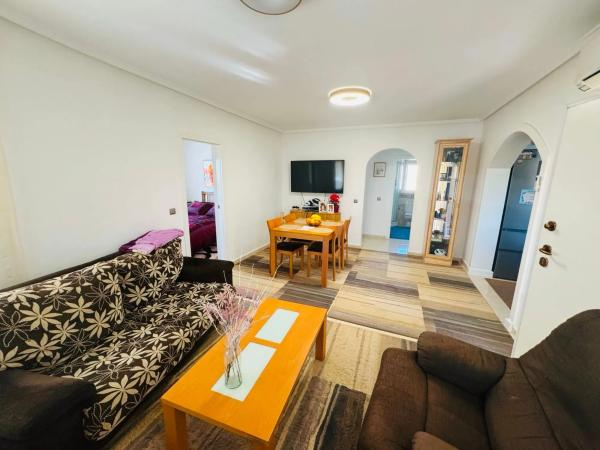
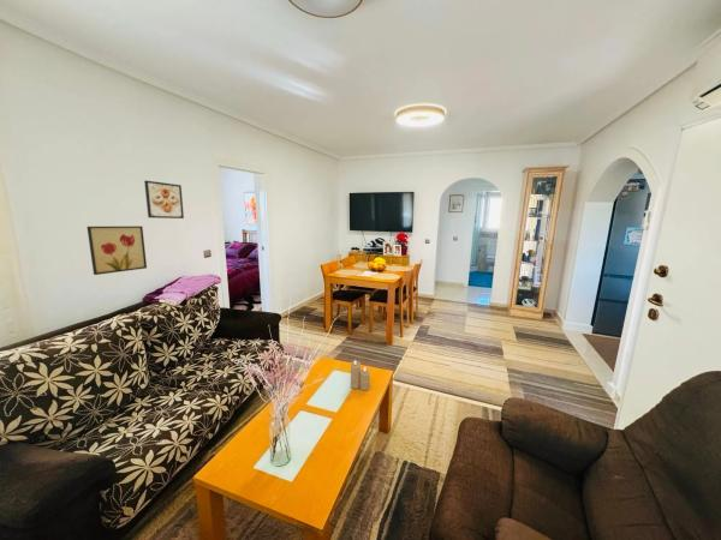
+ candle [350,359,371,391]
+ wall art [87,226,148,276]
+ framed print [143,179,185,220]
